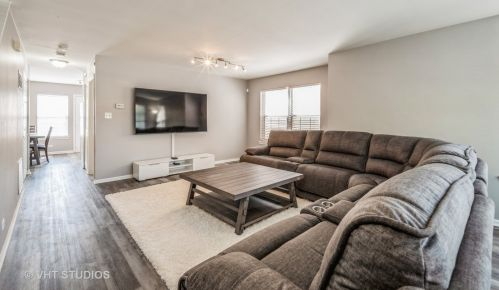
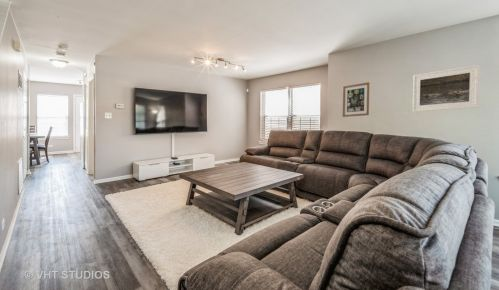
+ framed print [412,64,480,113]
+ wall art [342,81,370,118]
